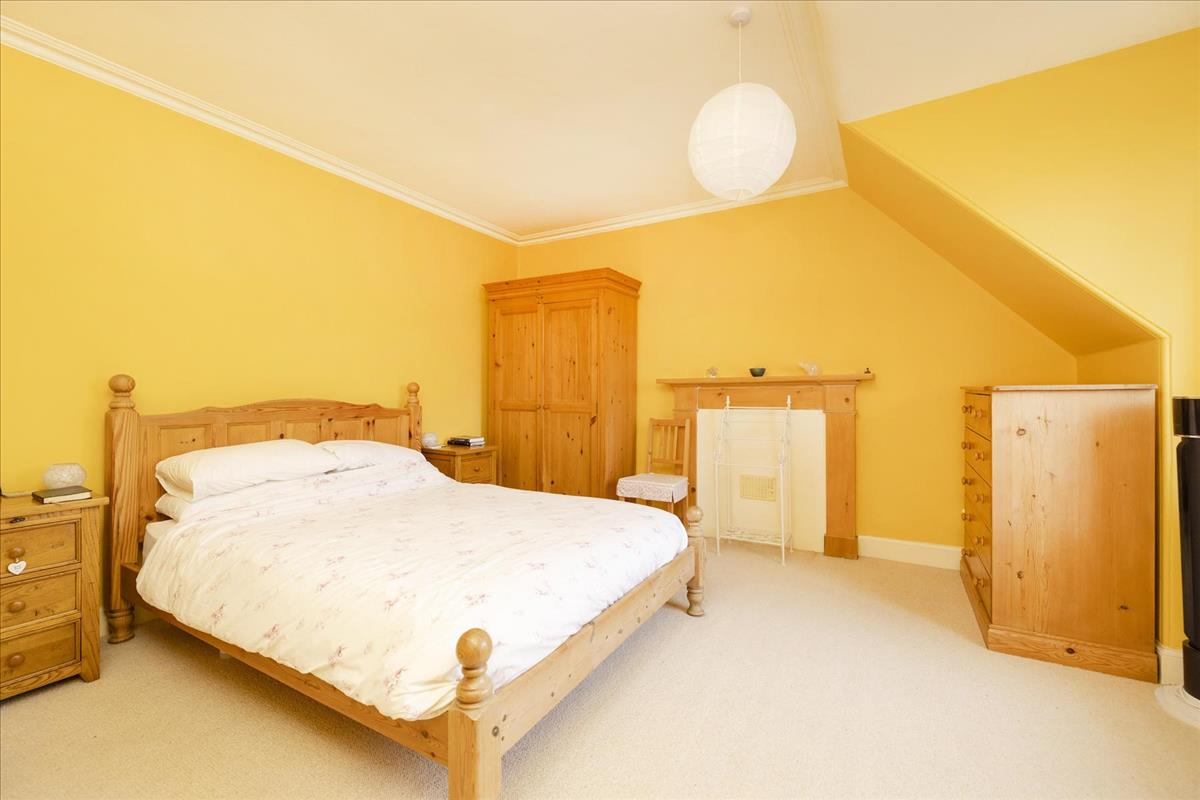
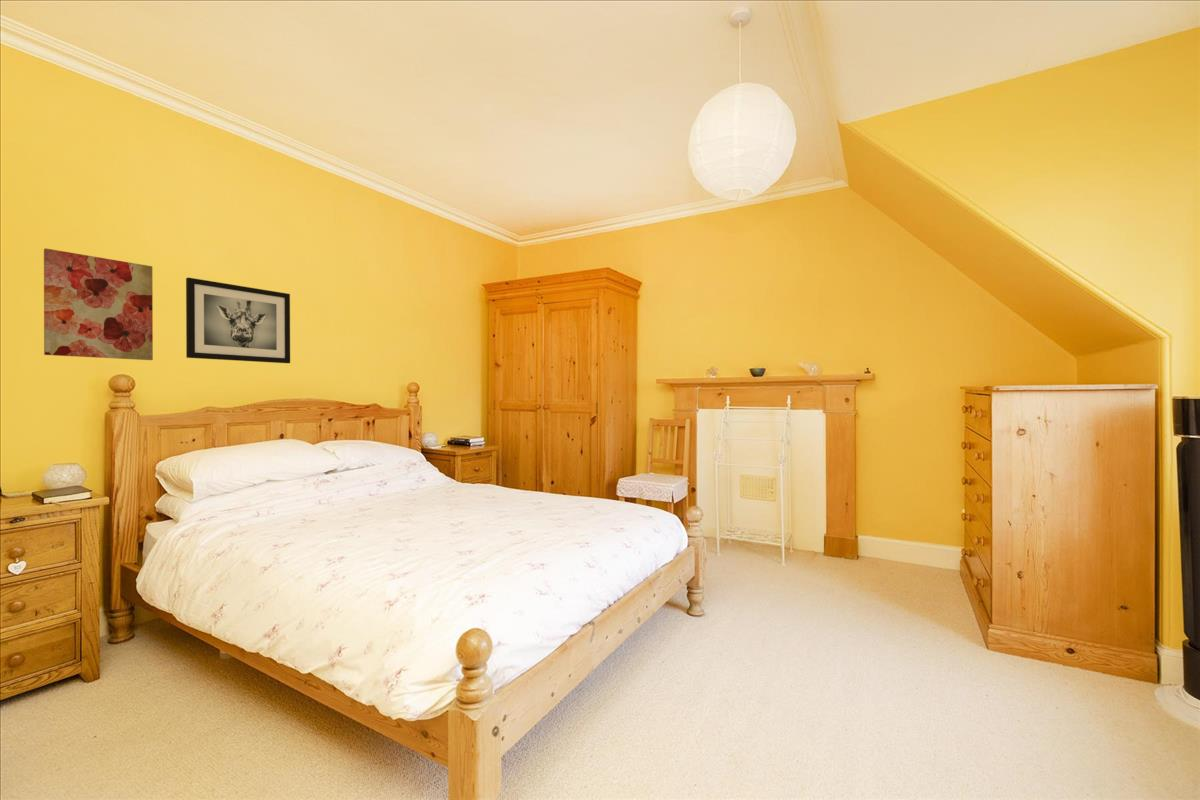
+ wall art [43,247,154,361]
+ wall art [185,277,291,364]
